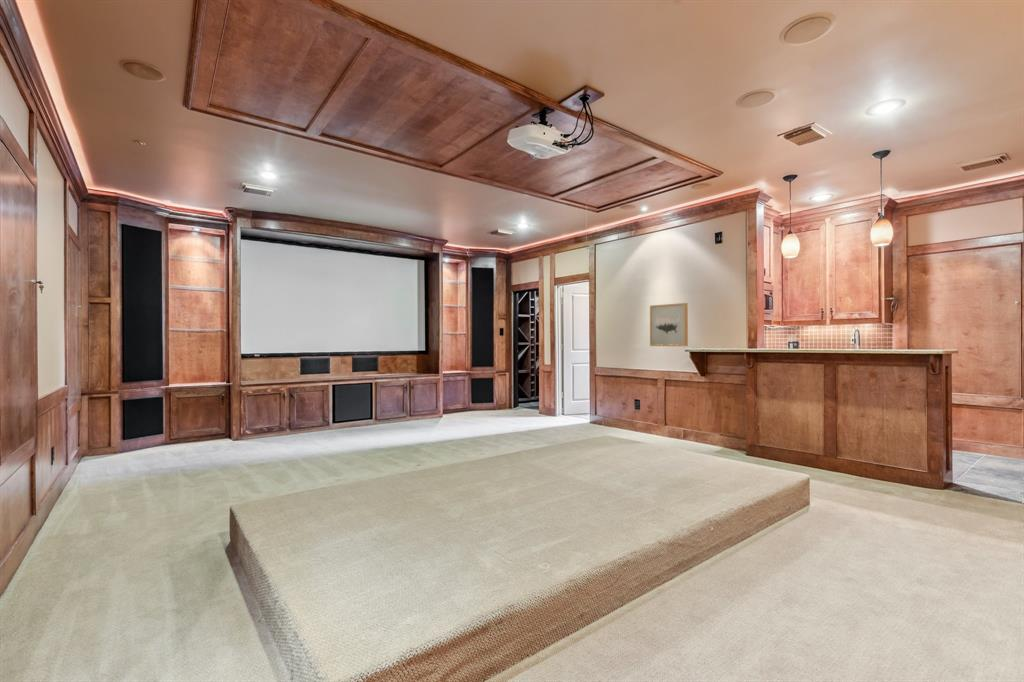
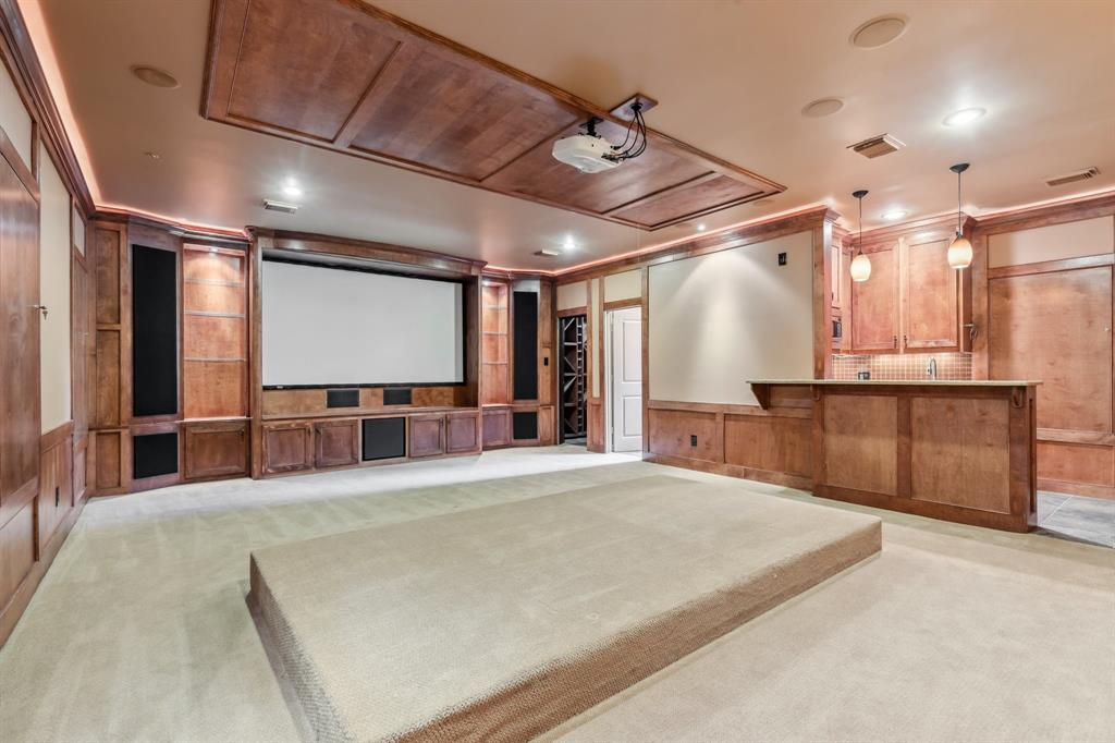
- wall art [649,302,689,347]
